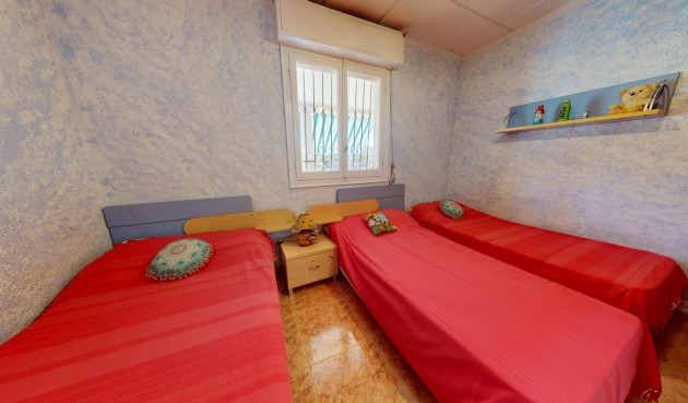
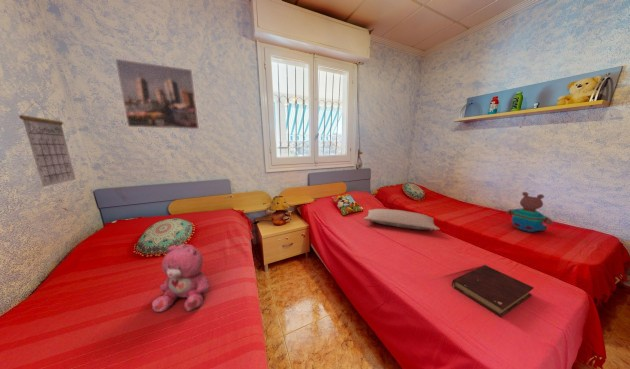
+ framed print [114,58,200,130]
+ teddy bear [505,191,554,233]
+ calendar [18,102,77,188]
+ teddy bear [151,243,211,313]
+ pillow [363,208,441,231]
+ book [451,264,535,318]
